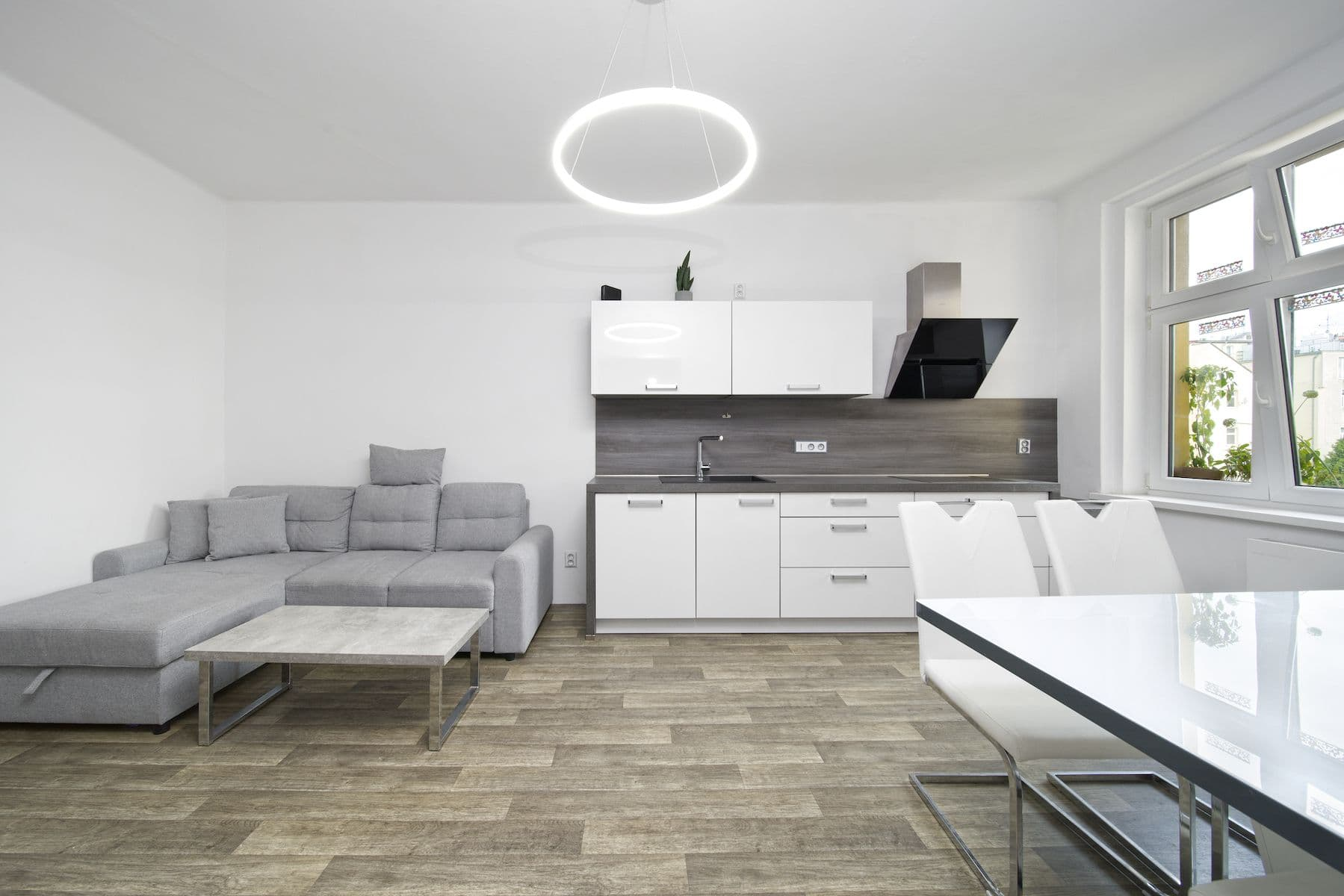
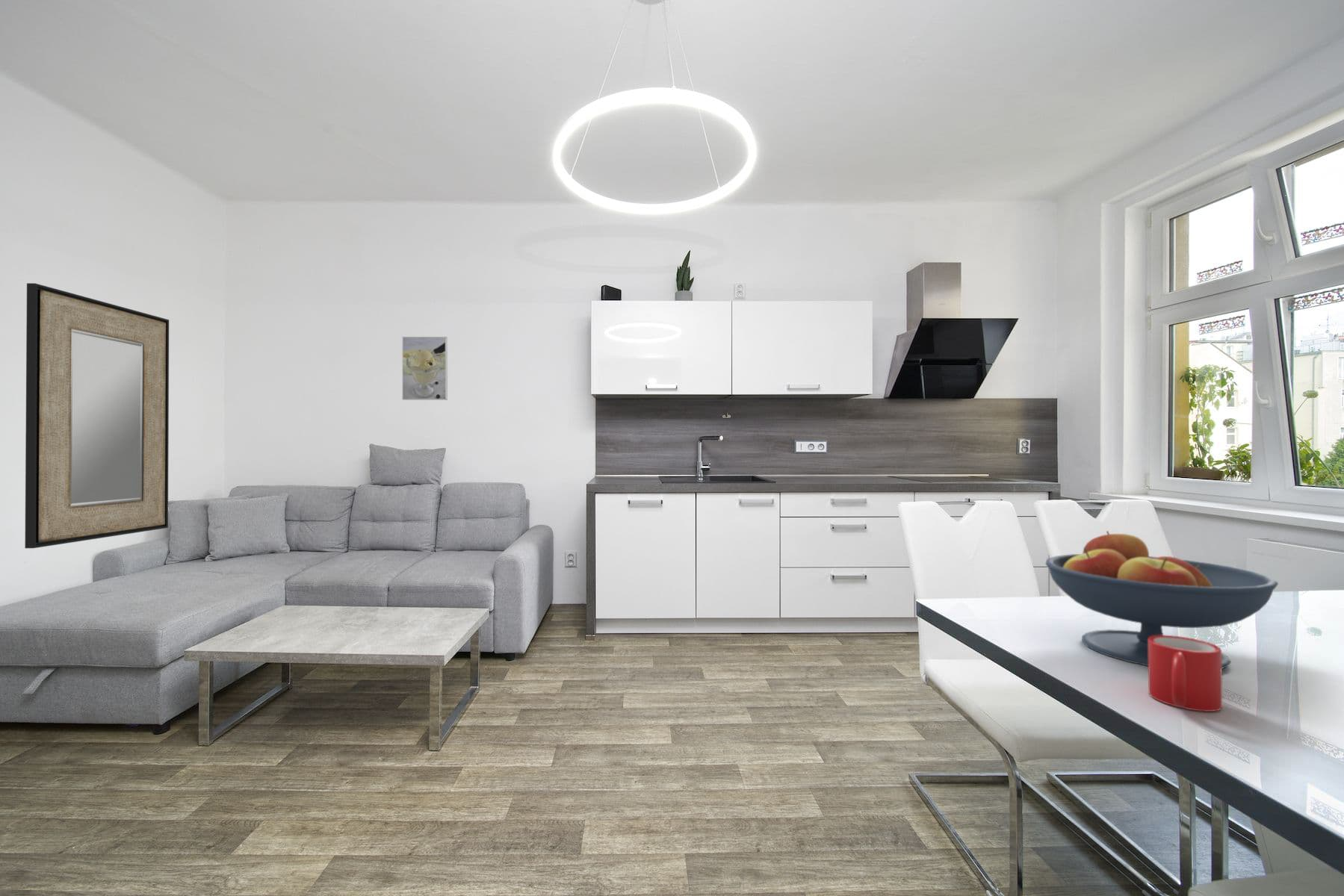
+ mug [1148,635,1223,712]
+ home mirror [24,282,170,549]
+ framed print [402,336,448,401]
+ fruit bowl [1045,530,1279,670]
